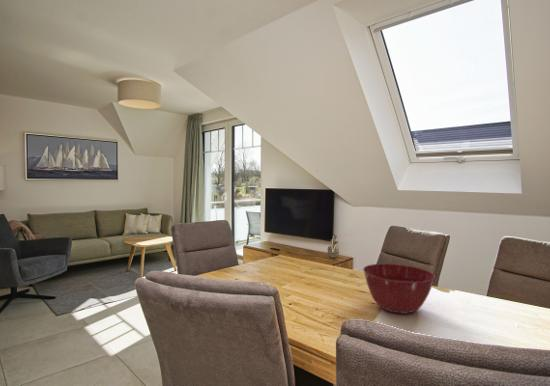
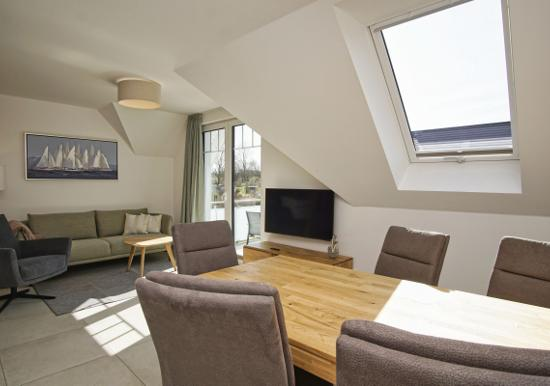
- mixing bowl [362,263,436,315]
